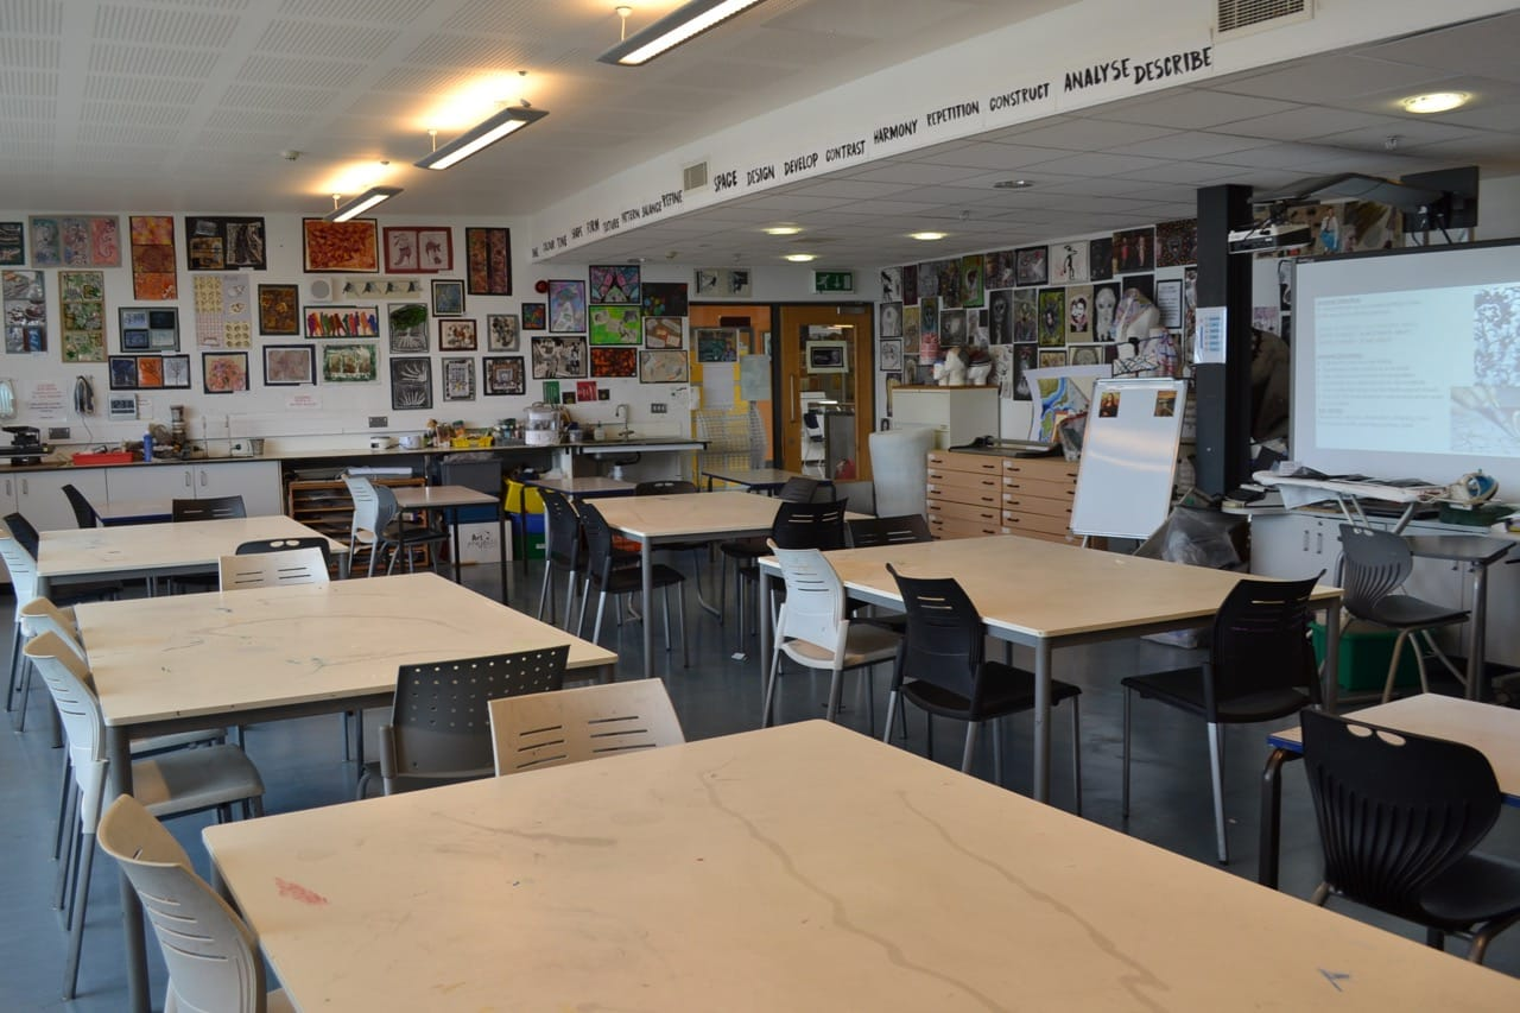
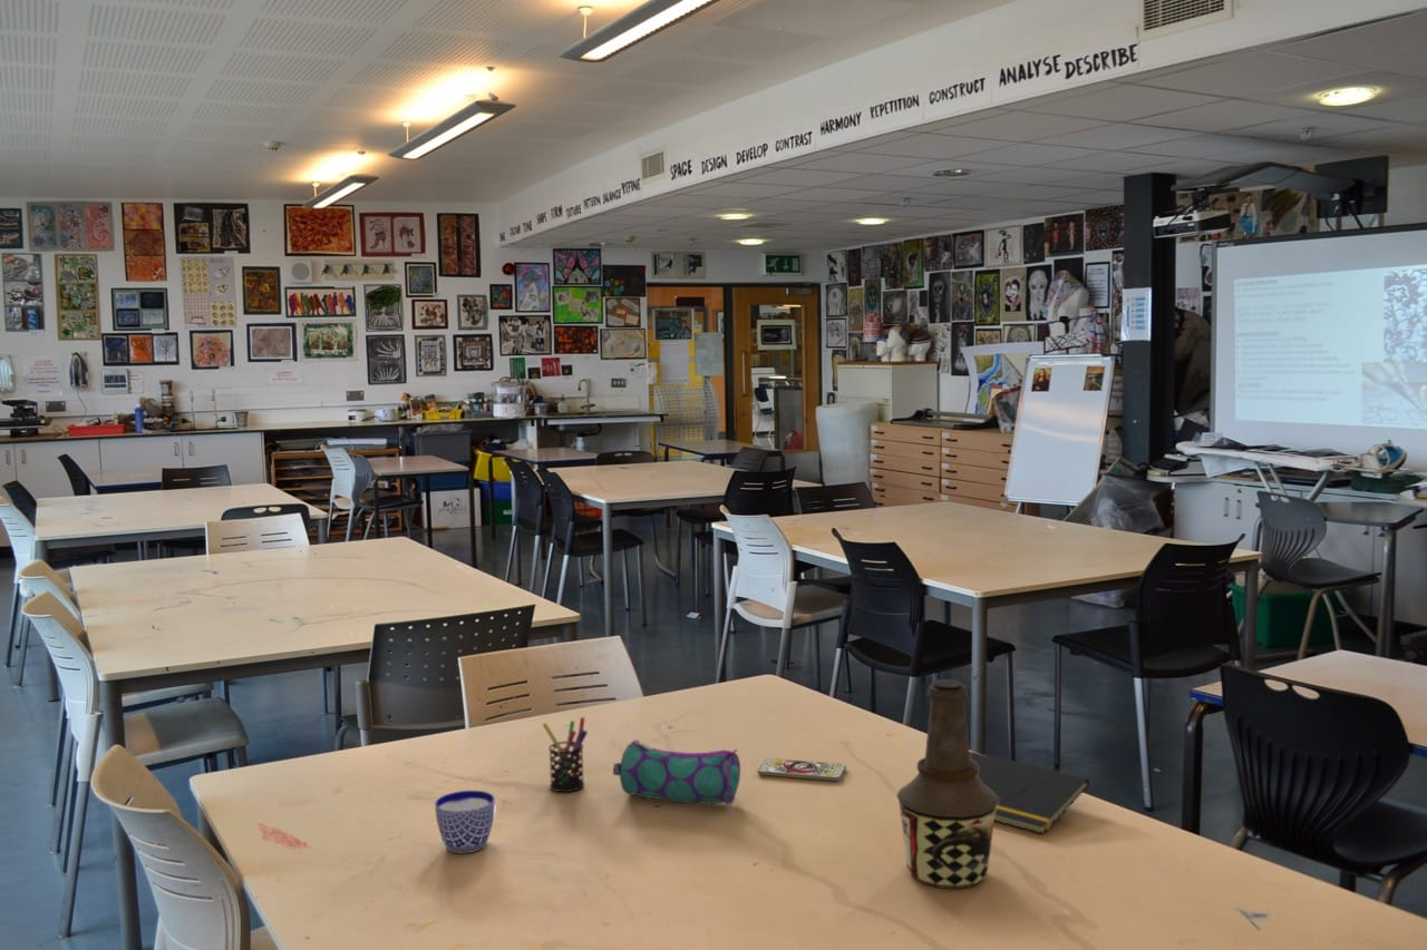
+ pen holder [542,716,589,793]
+ notepad [969,750,1090,835]
+ cup [434,790,497,854]
+ bottle [895,678,999,890]
+ smartphone [757,757,847,782]
+ pencil case [612,738,741,805]
